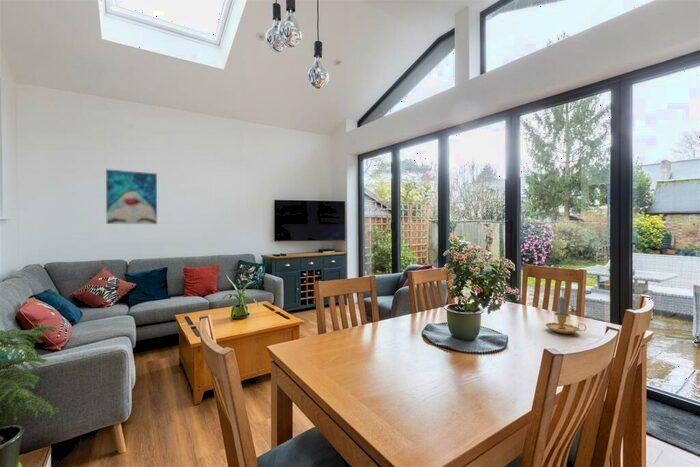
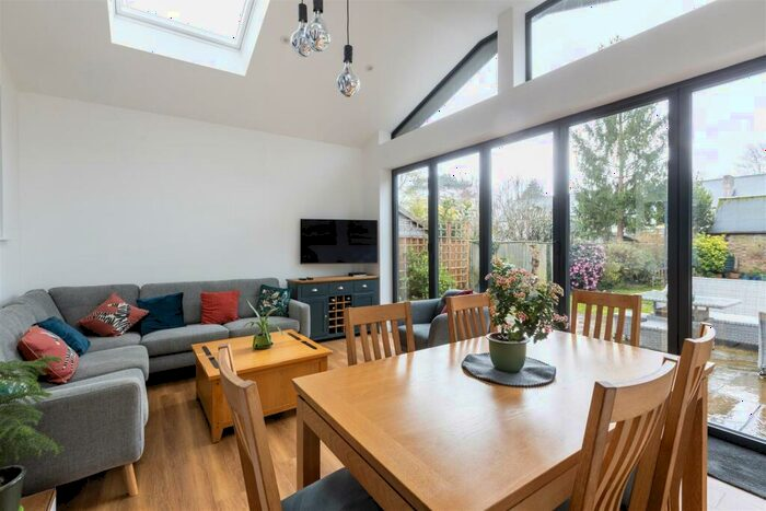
- wall art [105,168,158,225]
- candle [545,296,587,335]
